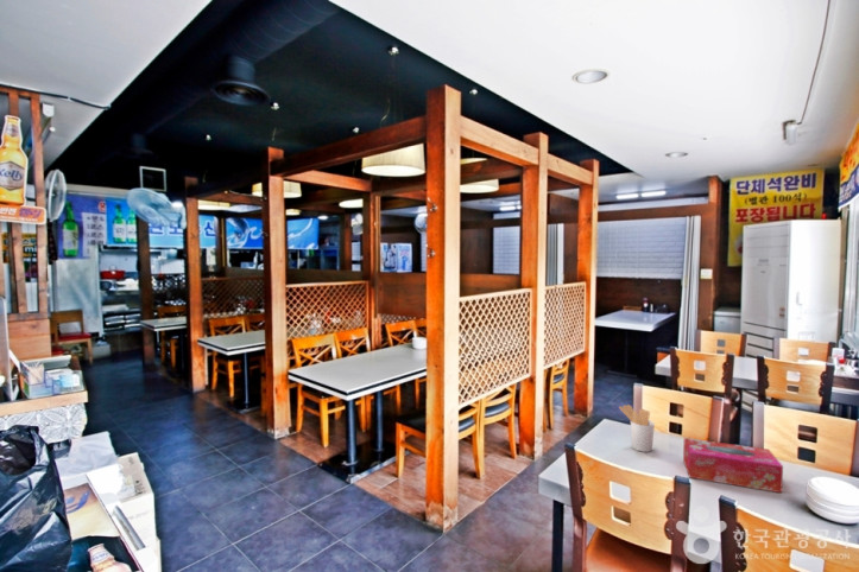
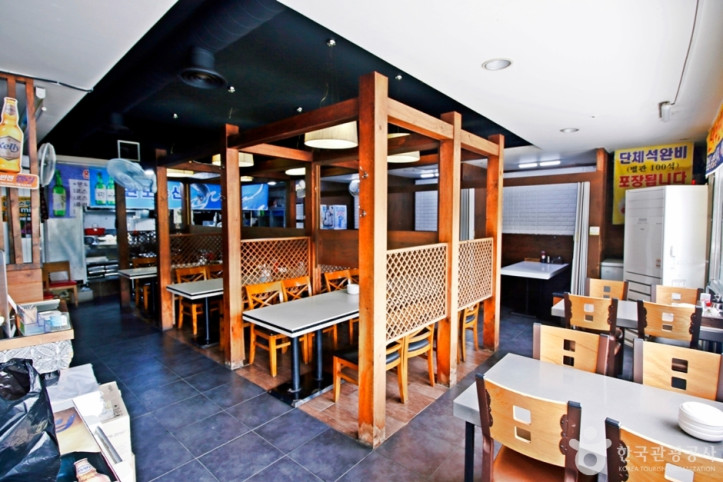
- tissue box [682,437,784,494]
- utensil holder [618,403,656,453]
